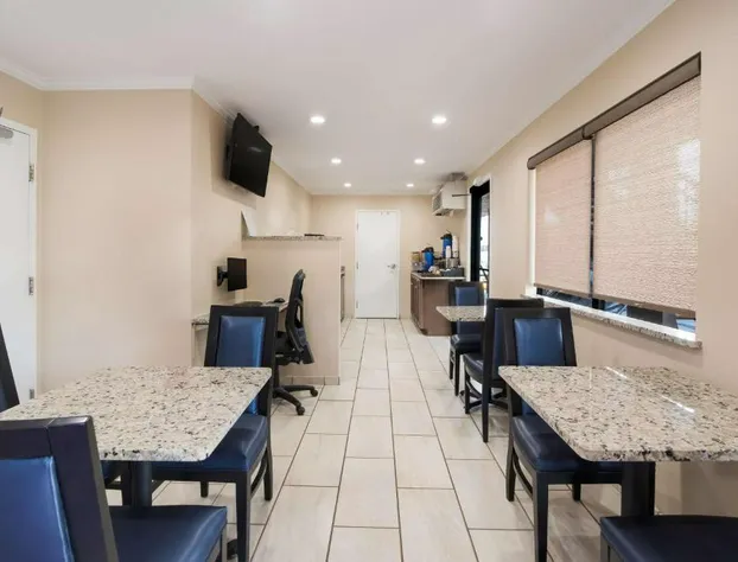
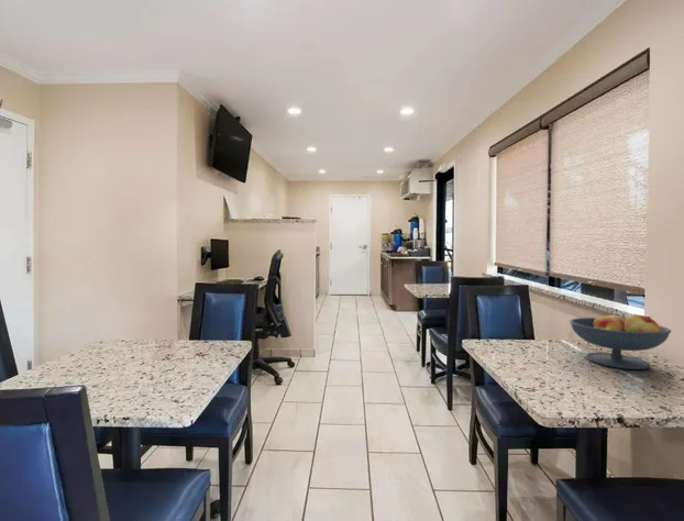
+ fruit bowl [569,311,673,370]
